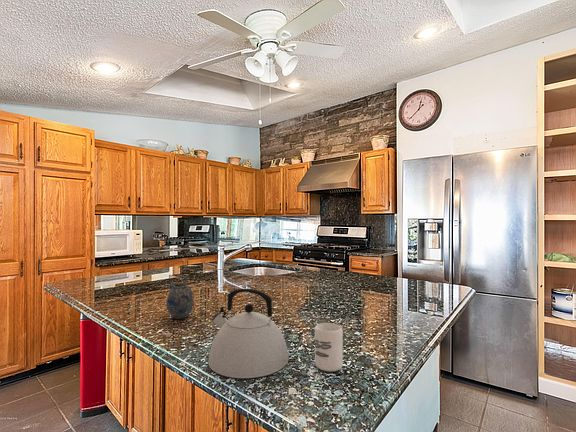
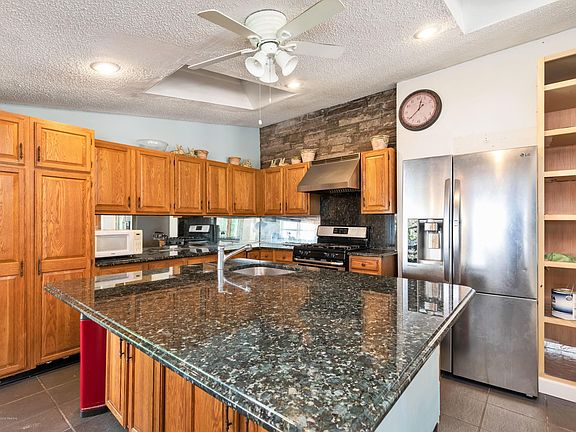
- teapot [165,282,195,320]
- cup [314,322,344,372]
- kettle [207,288,290,379]
